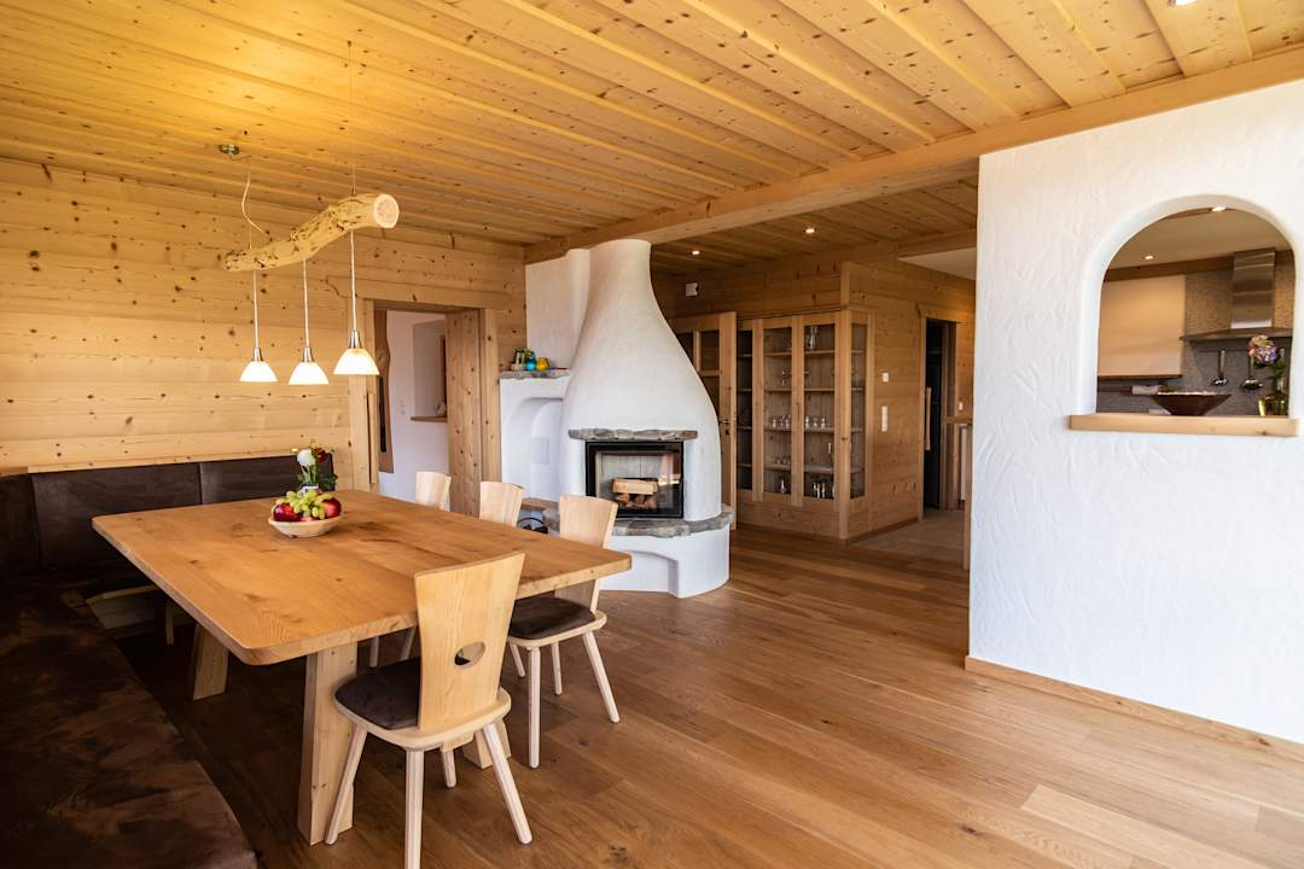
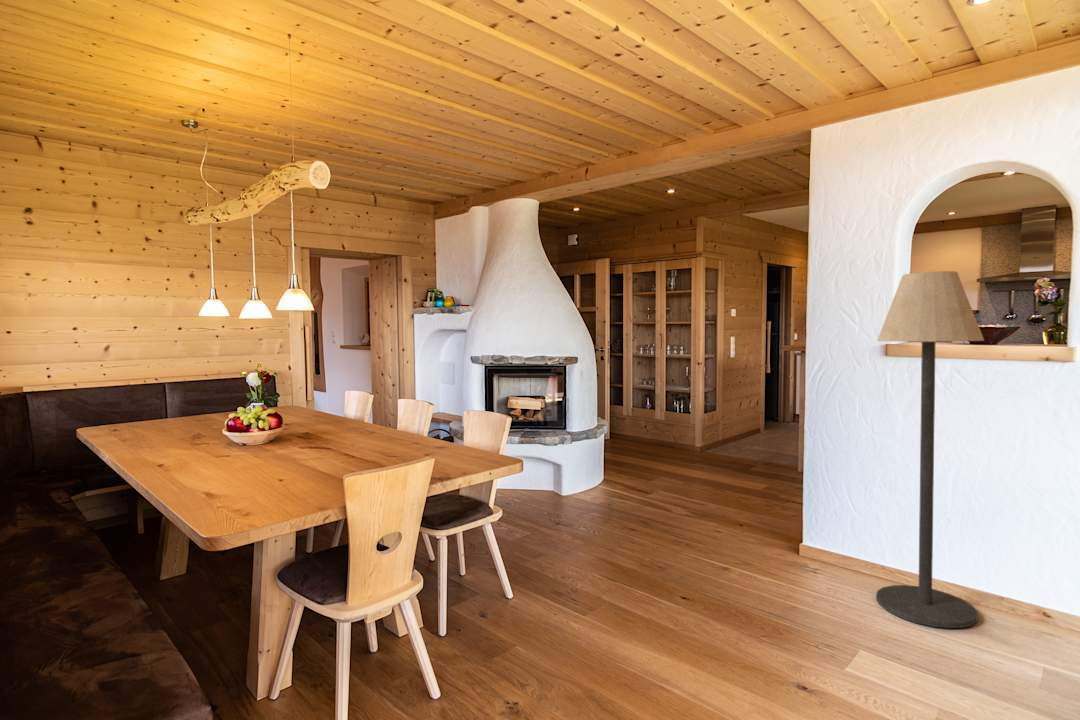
+ floor lamp [875,270,985,629]
